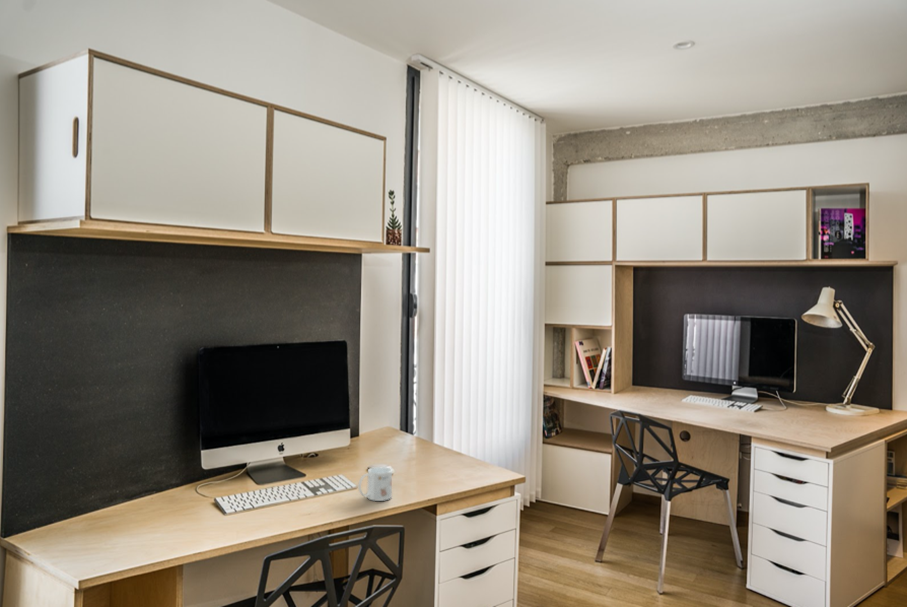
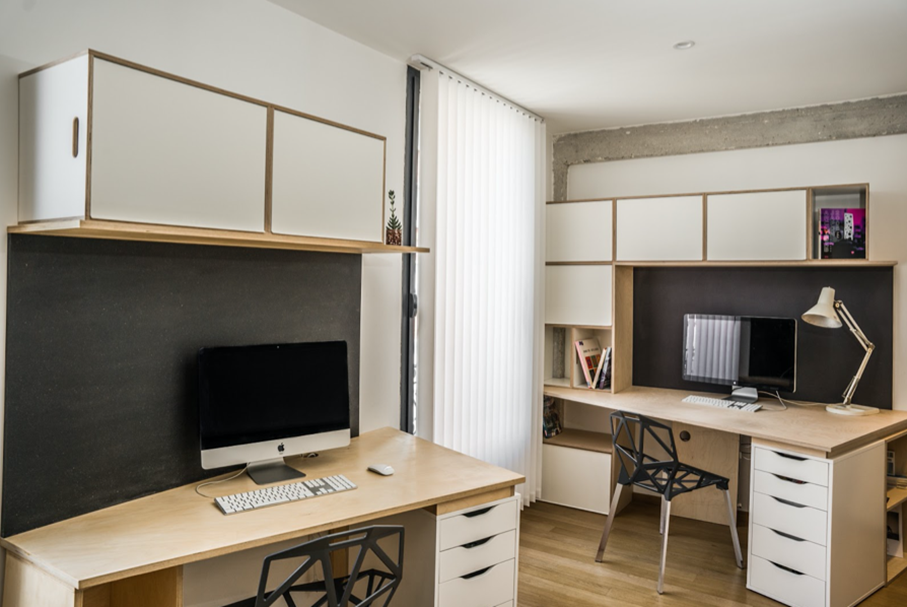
- mug [357,466,393,502]
